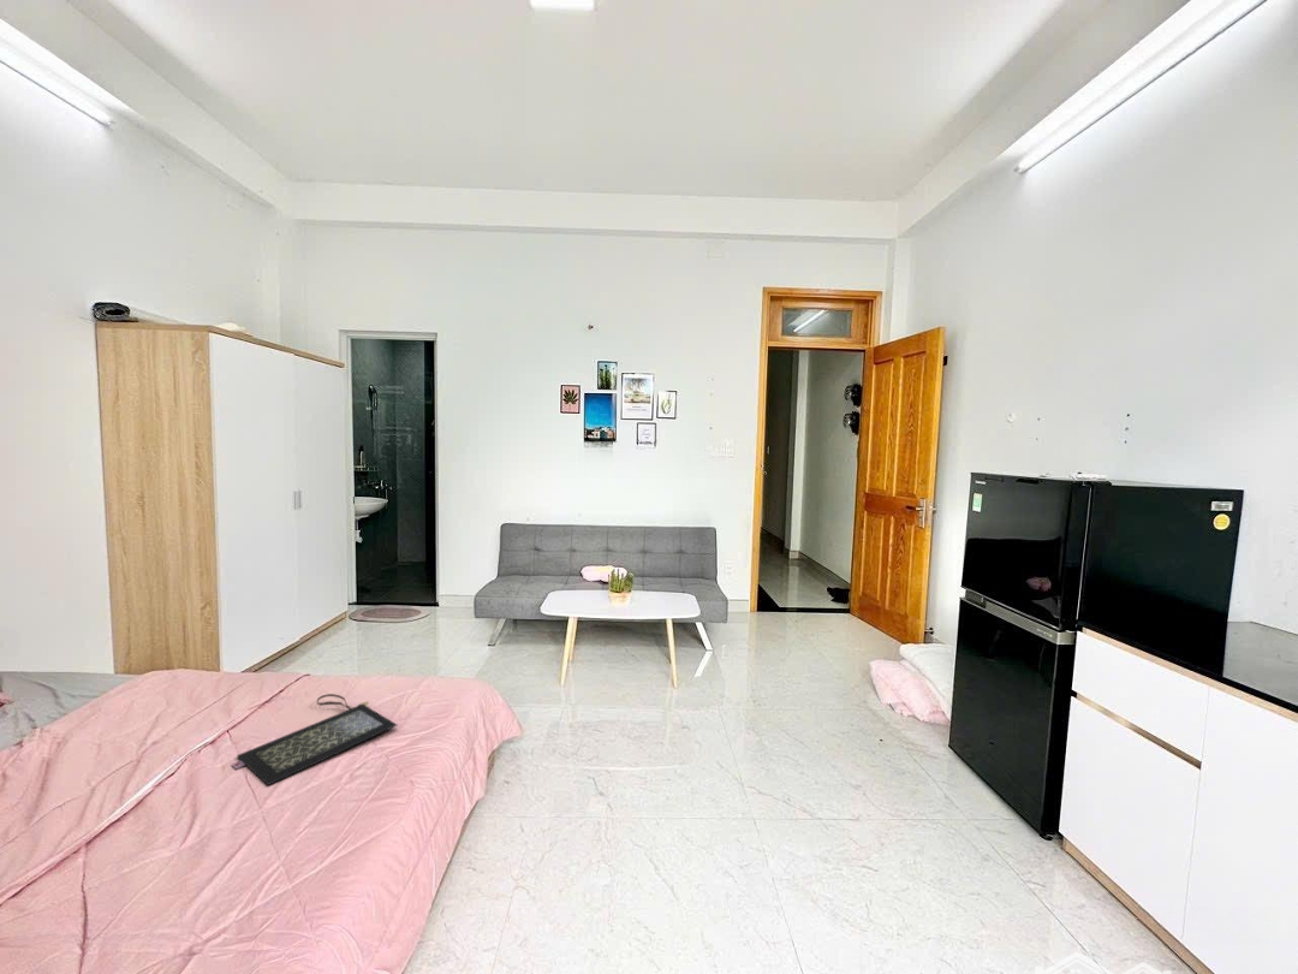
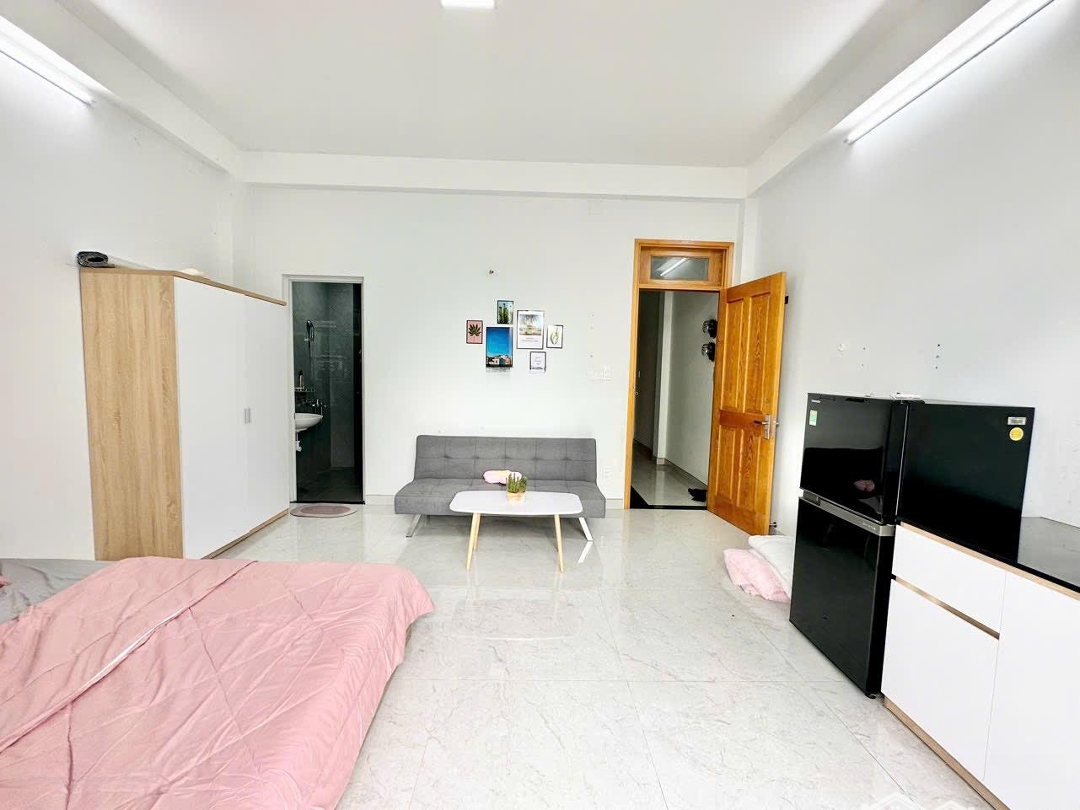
- clutch bag [231,693,398,786]
